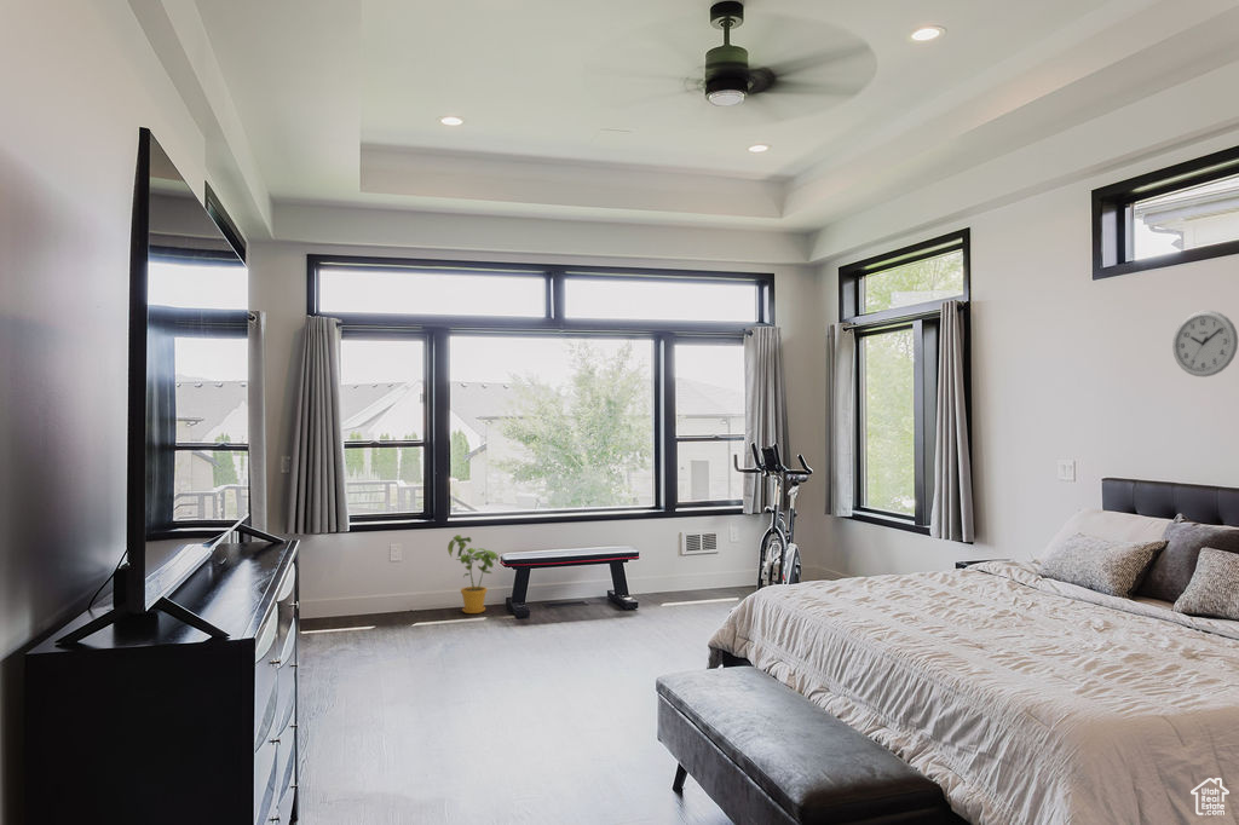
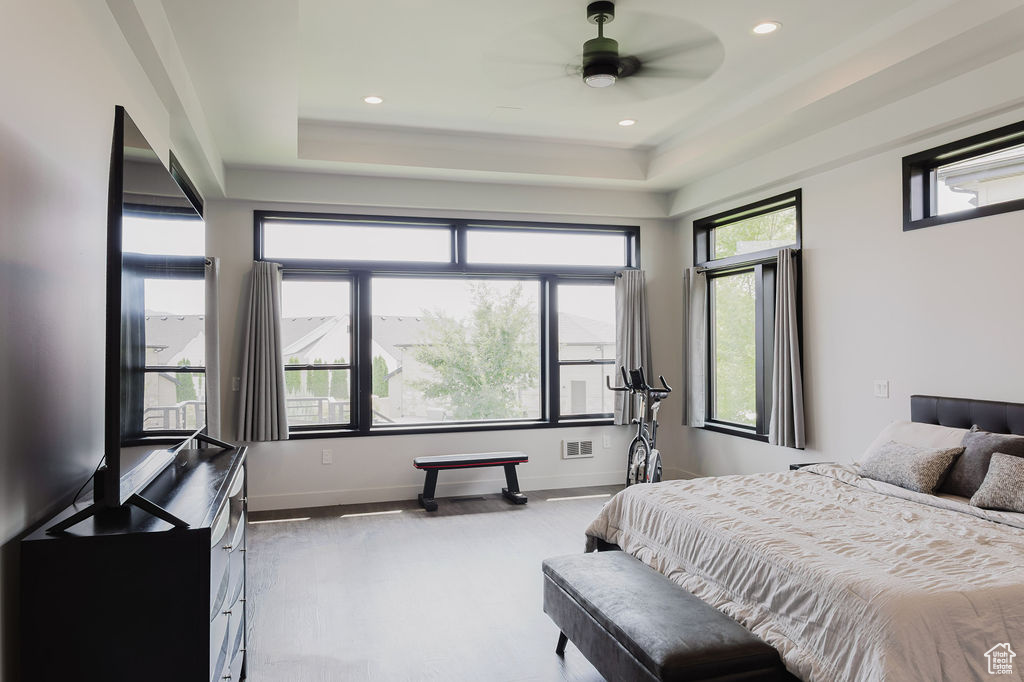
- house plant [446,533,500,615]
- wall clock [1171,310,1239,379]
